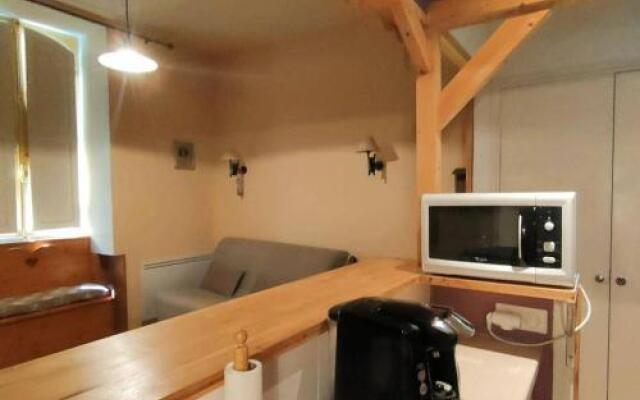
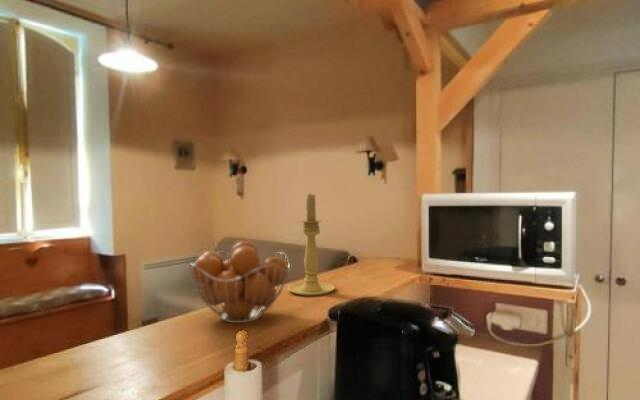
+ fruit basket [188,240,291,324]
+ candle holder [287,191,336,297]
